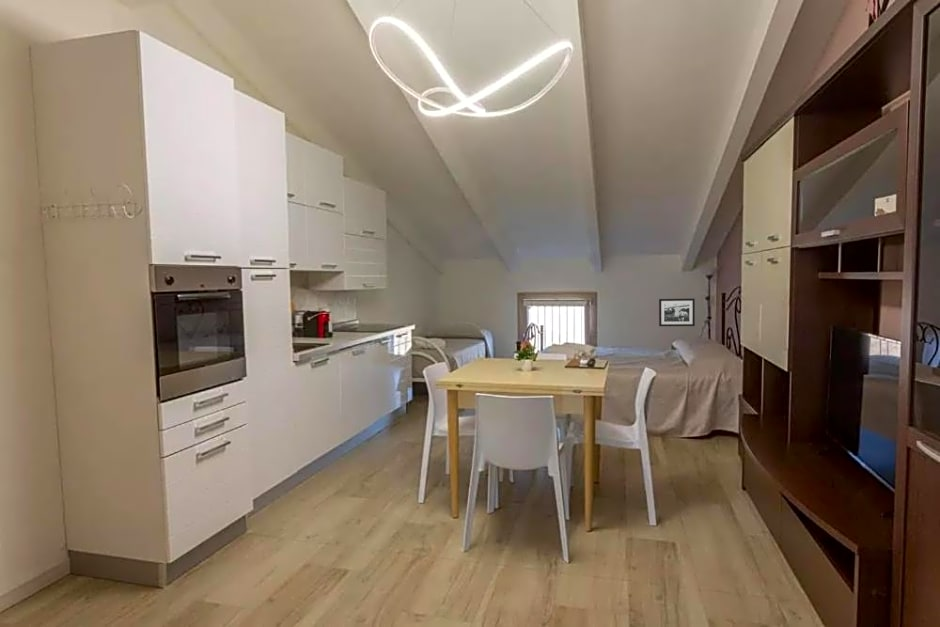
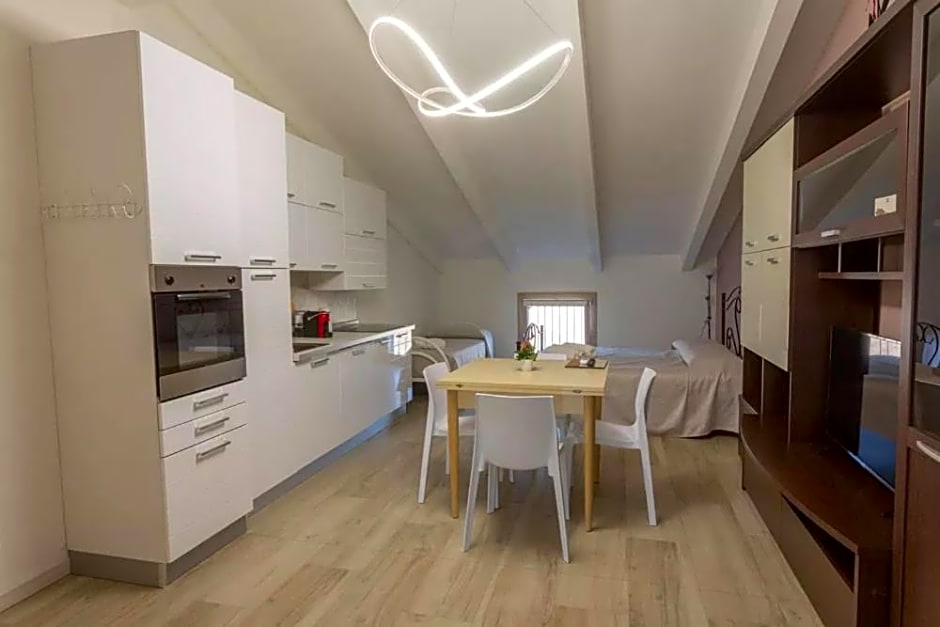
- picture frame [658,298,696,327]
